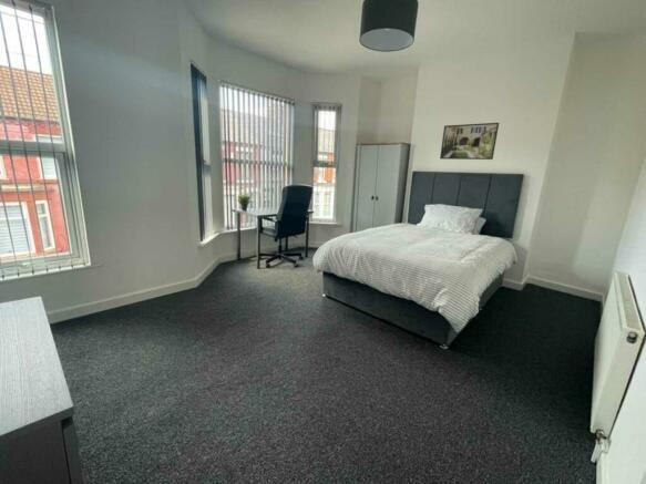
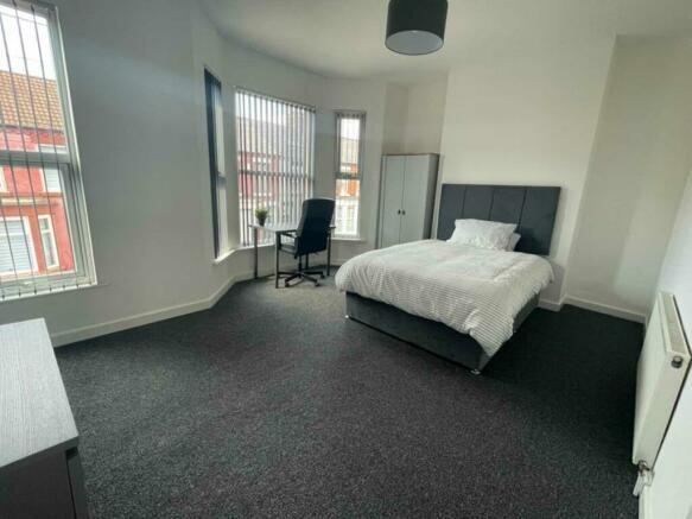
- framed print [439,122,500,161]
